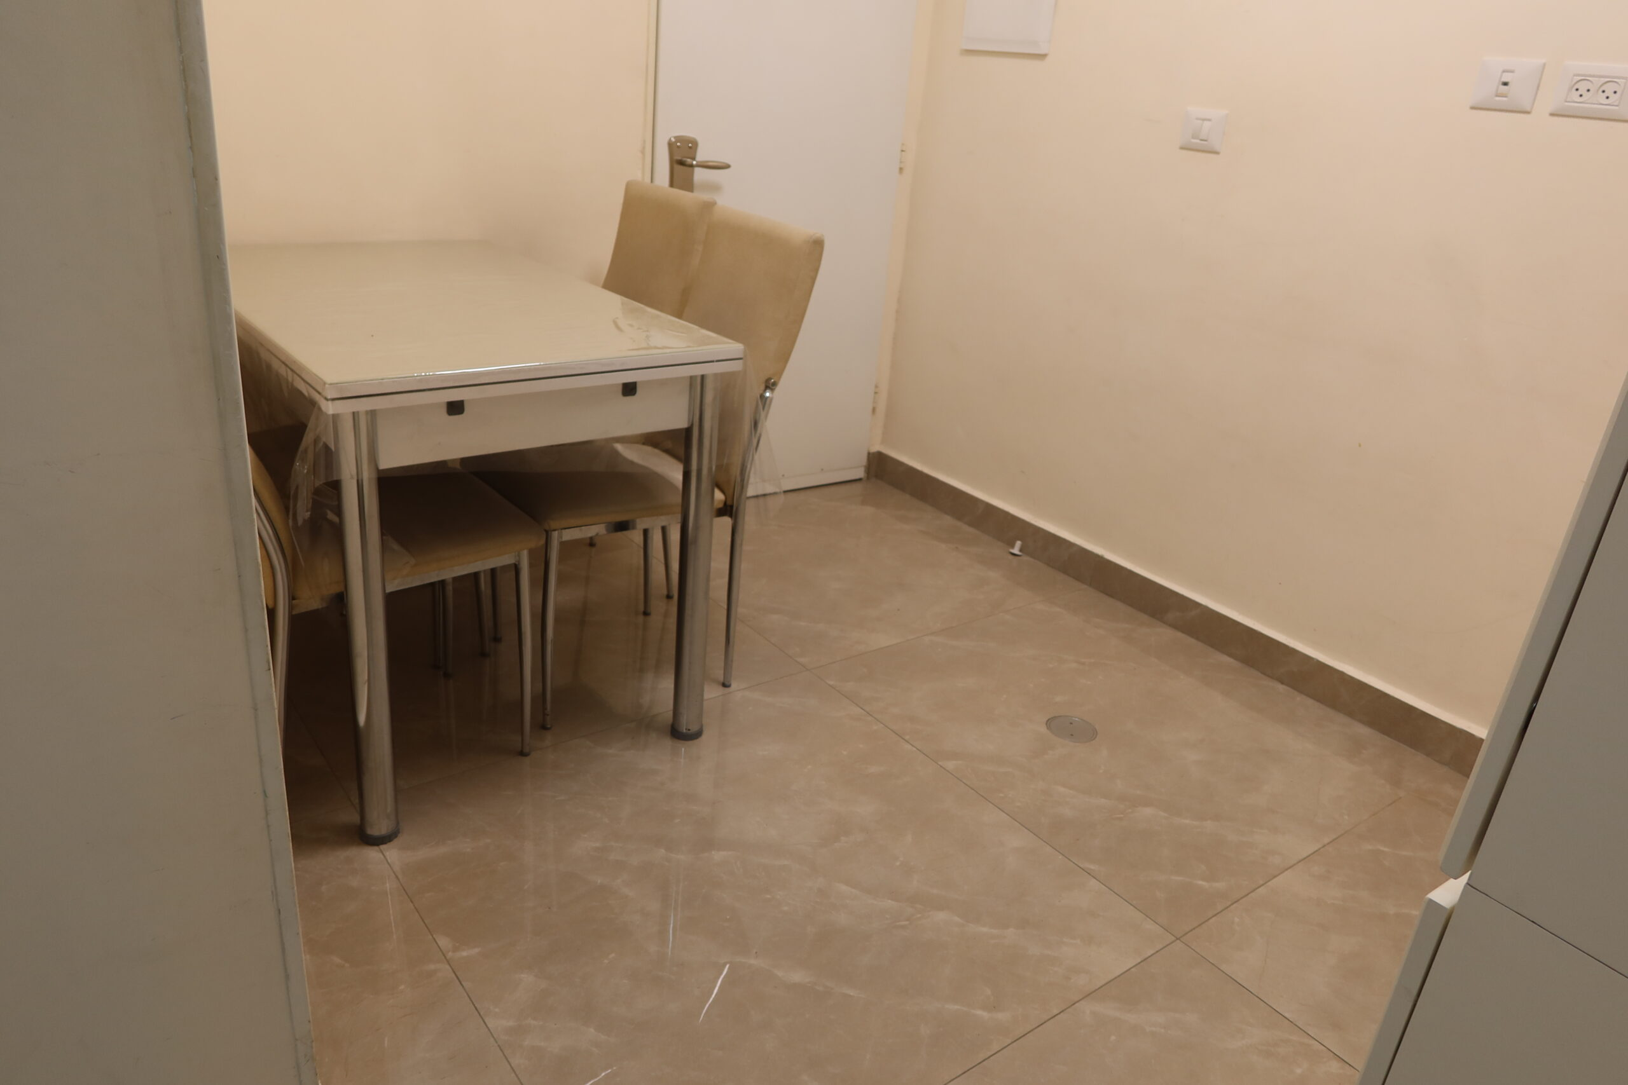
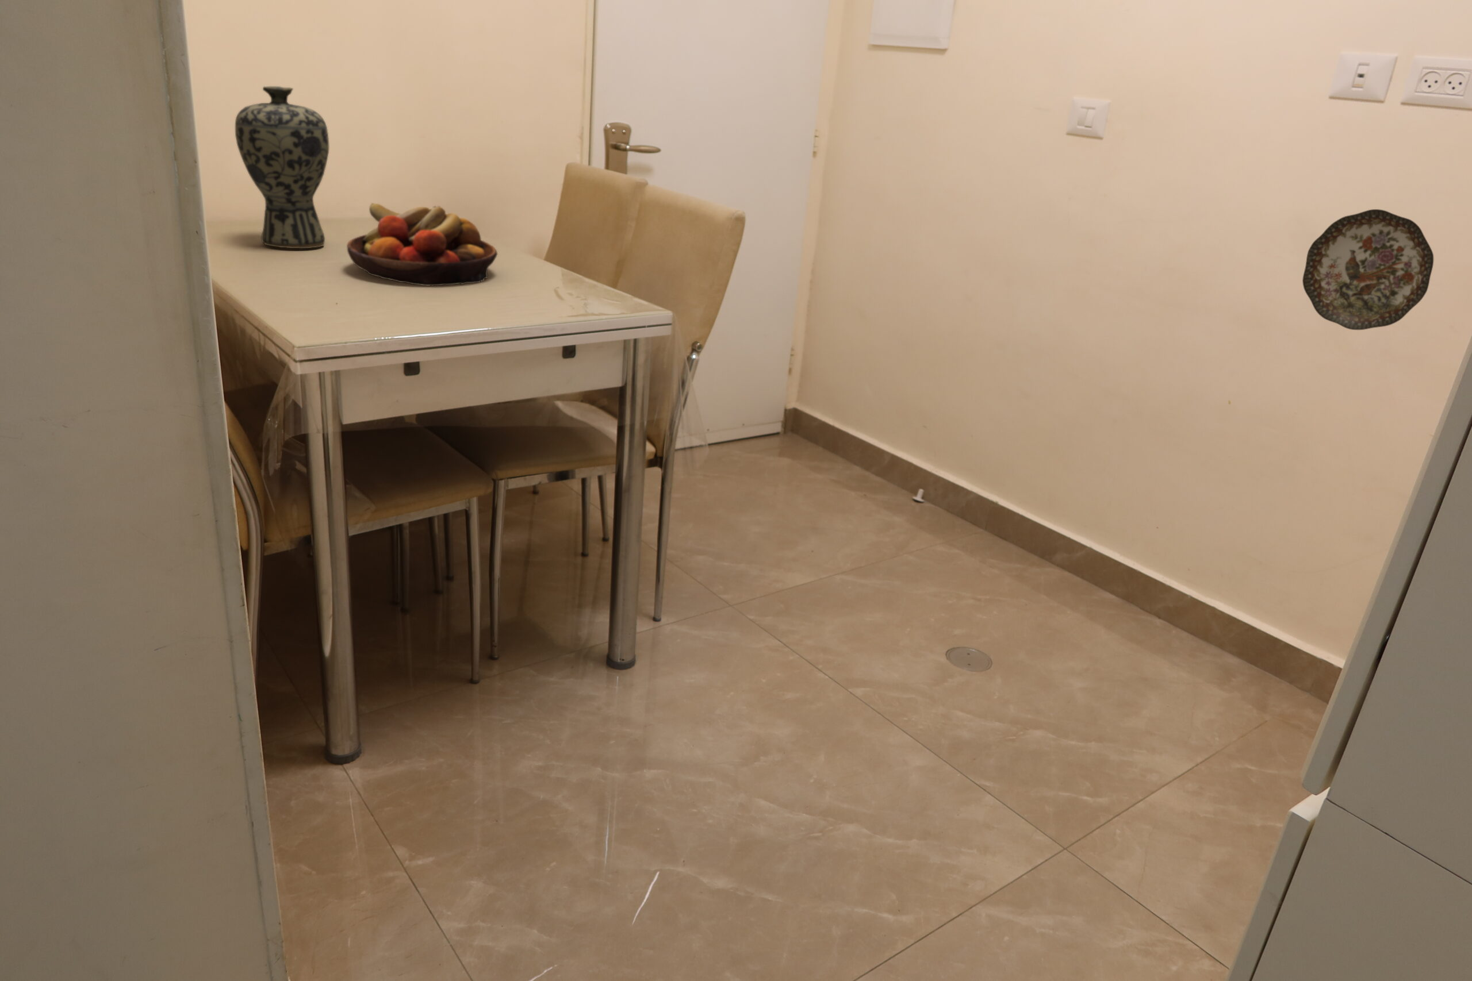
+ fruit bowl [346,203,498,287]
+ decorative plate [1302,209,1434,331]
+ vase [234,85,330,249]
